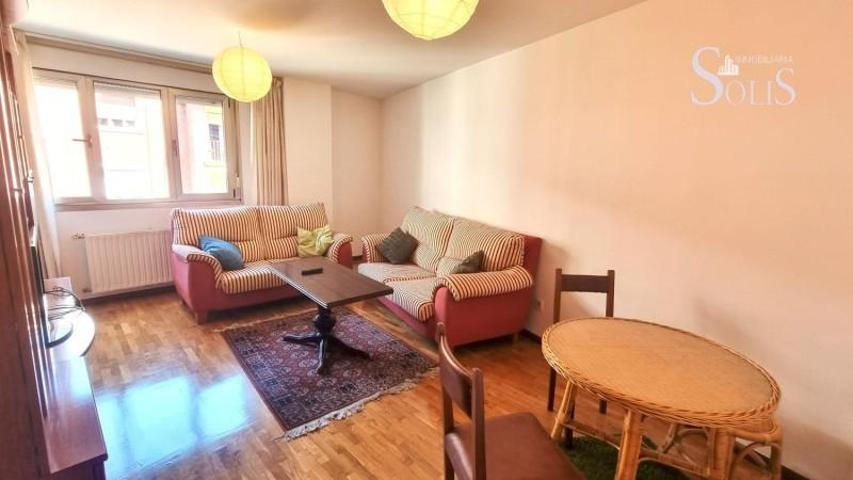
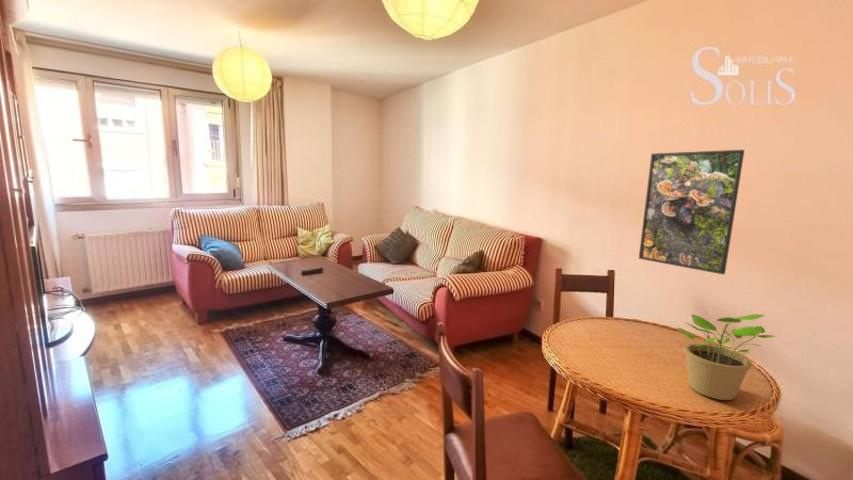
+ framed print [638,149,745,275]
+ potted plant [677,313,777,401]
